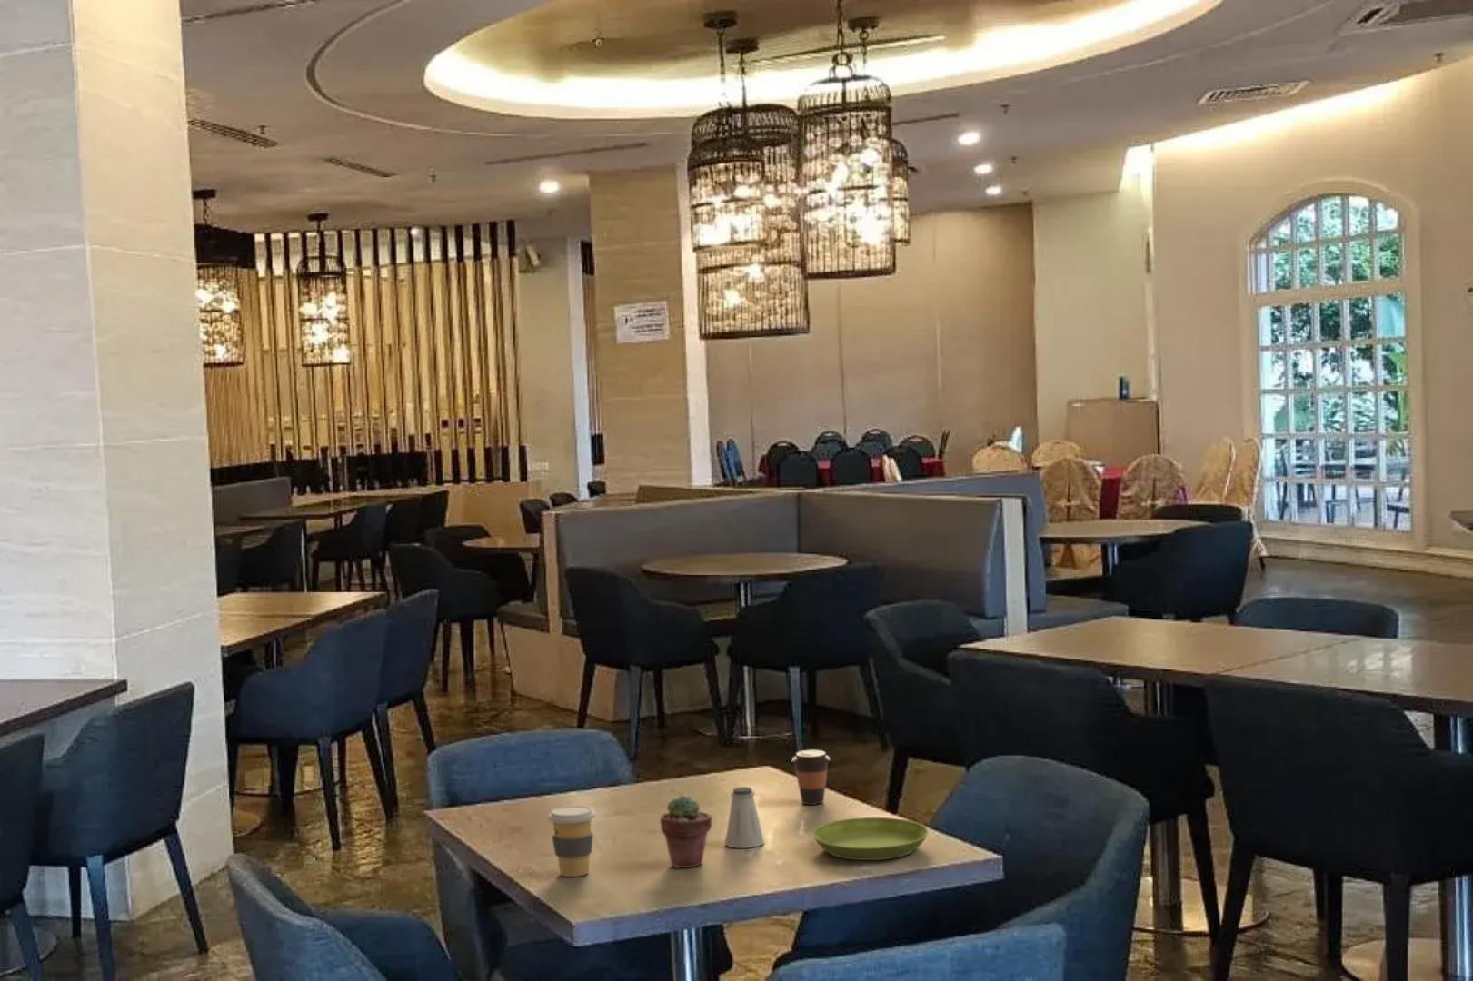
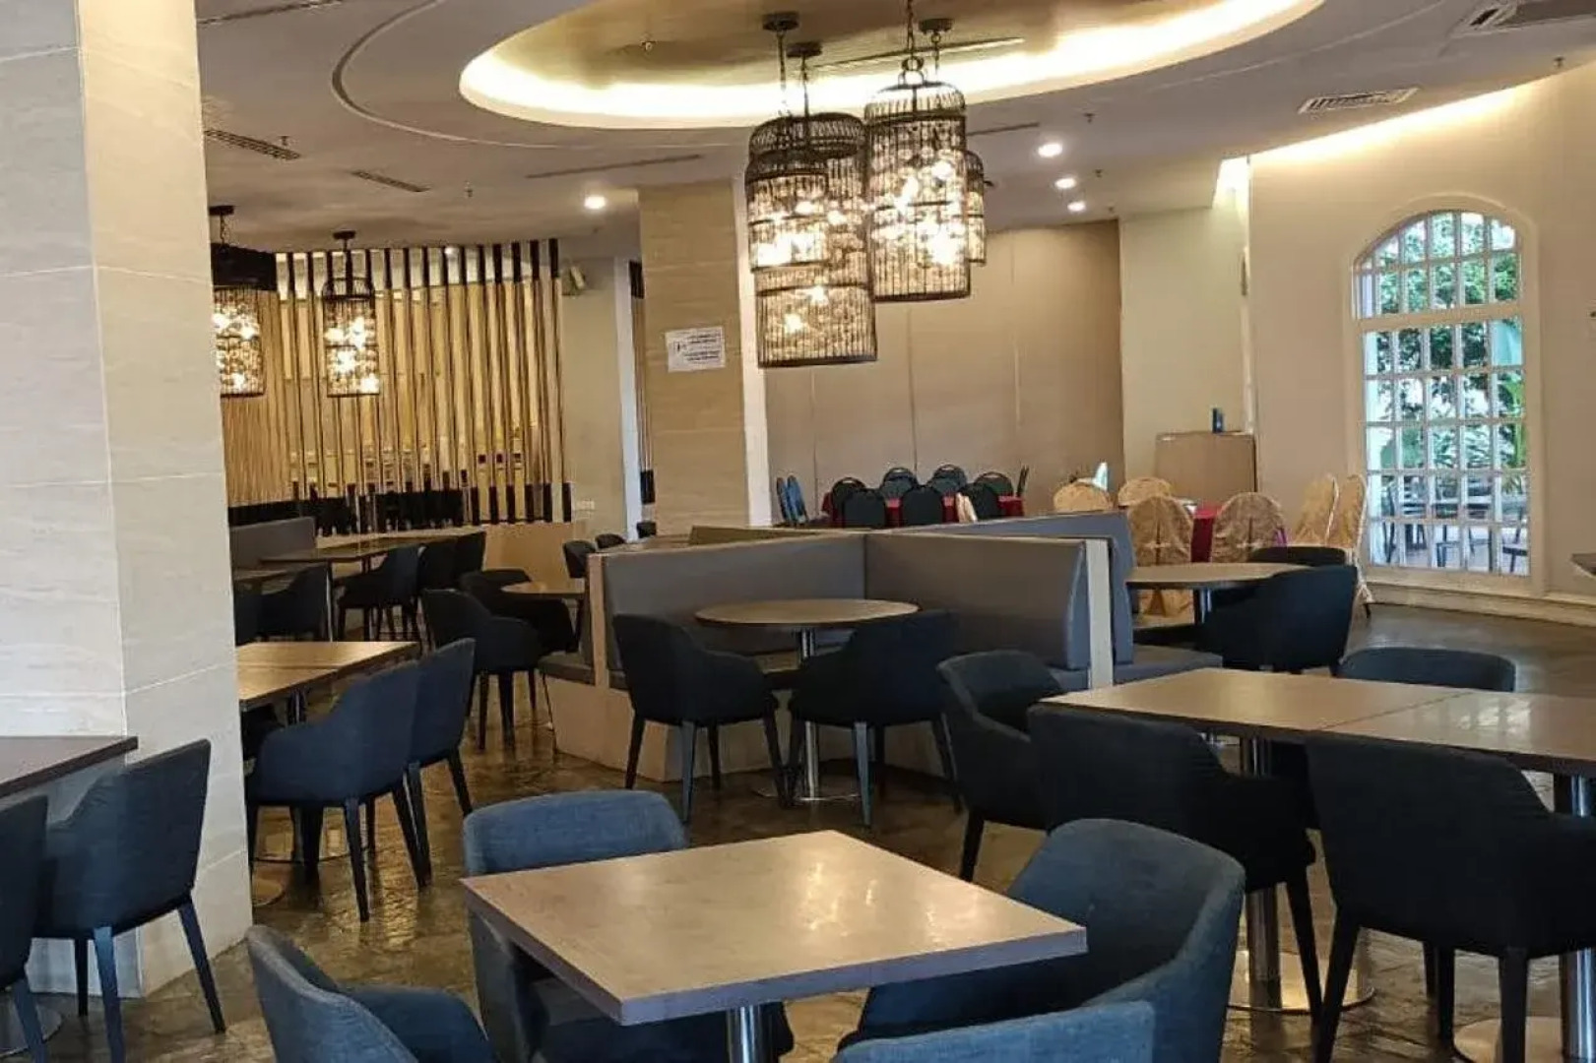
- saltshaker [724,786,766,850]
- coffee cup [548,805,597,877]
- coffee cup [792,749,831,806]
- saucer [812,817,930,861]
- potted succulent [659,795,713,868]
